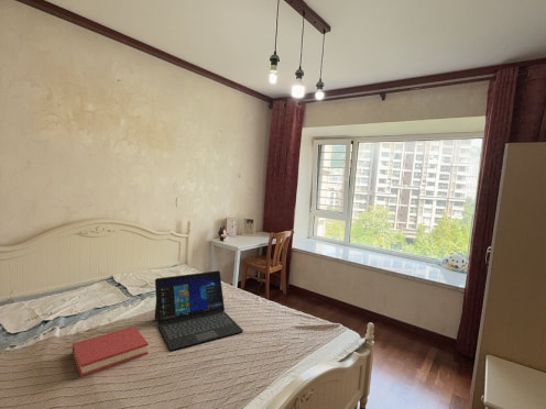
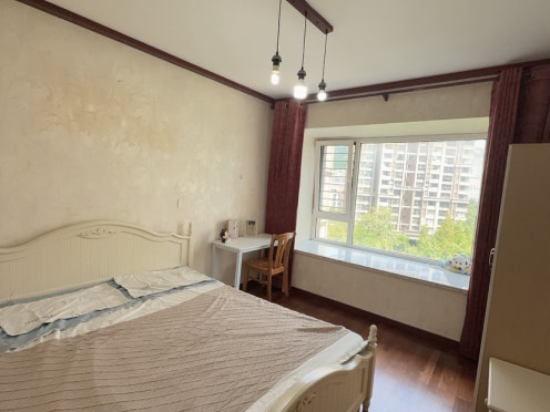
- hardback book [72,325,150,378]
- laptop [154,269,244,351]
